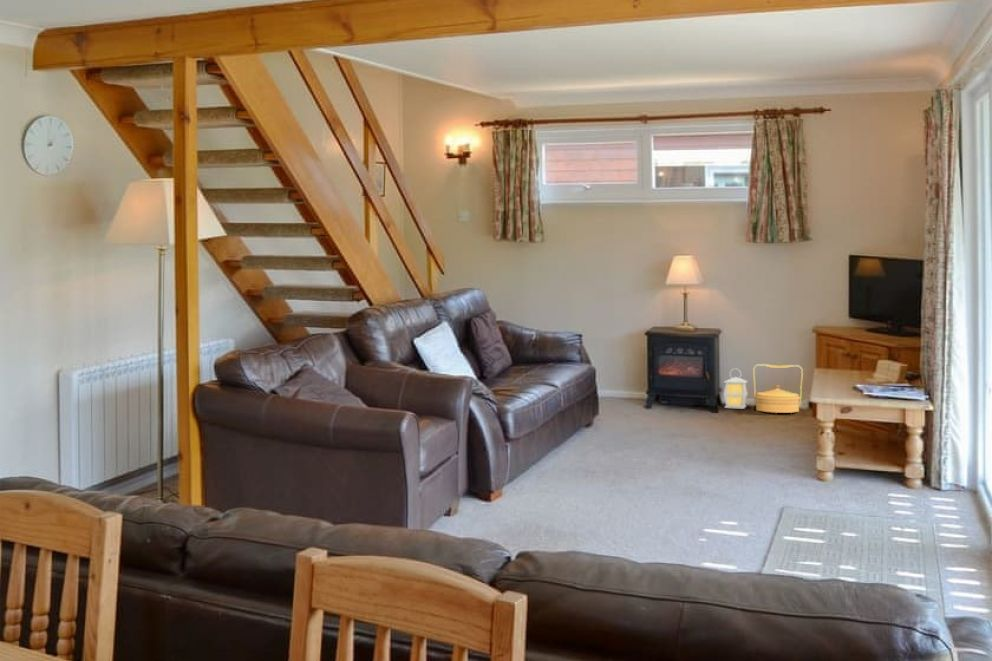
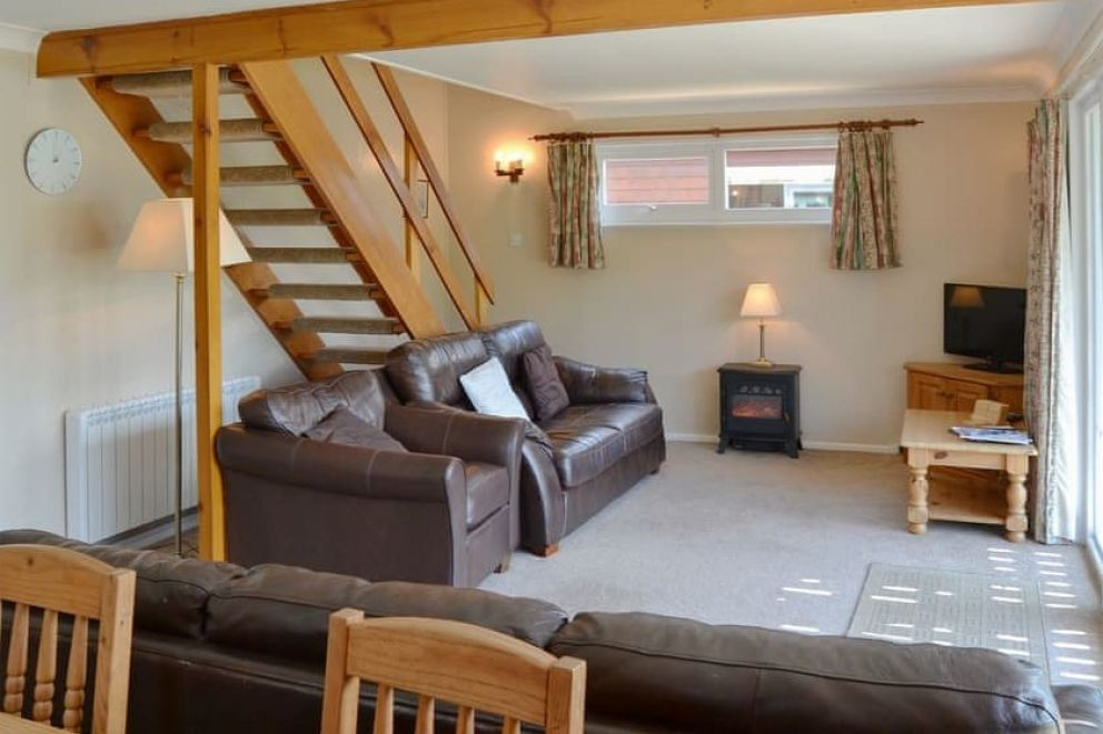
- lantern [722,367,749,410]
- basket [752,363,804,414]
